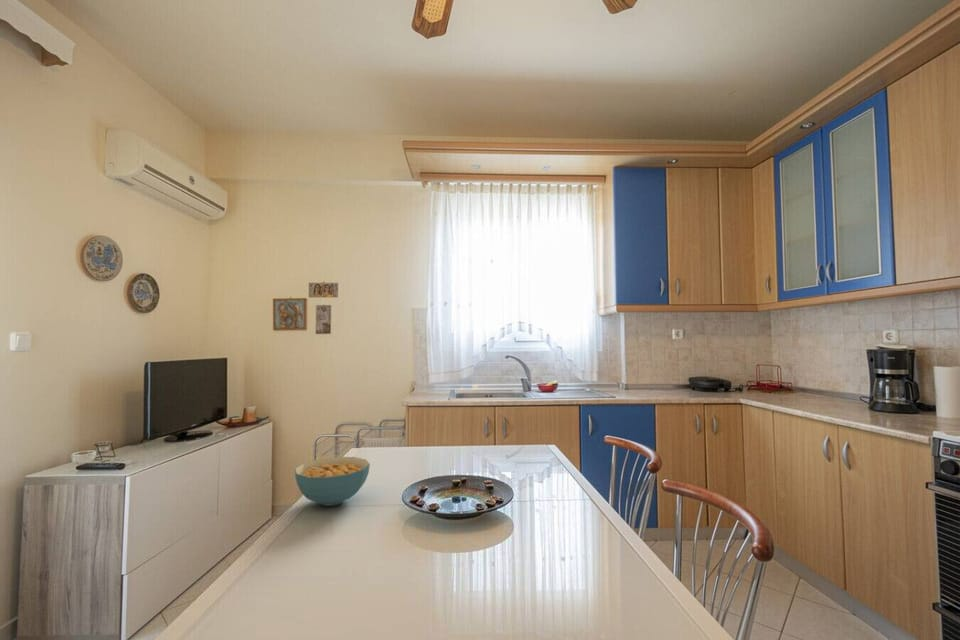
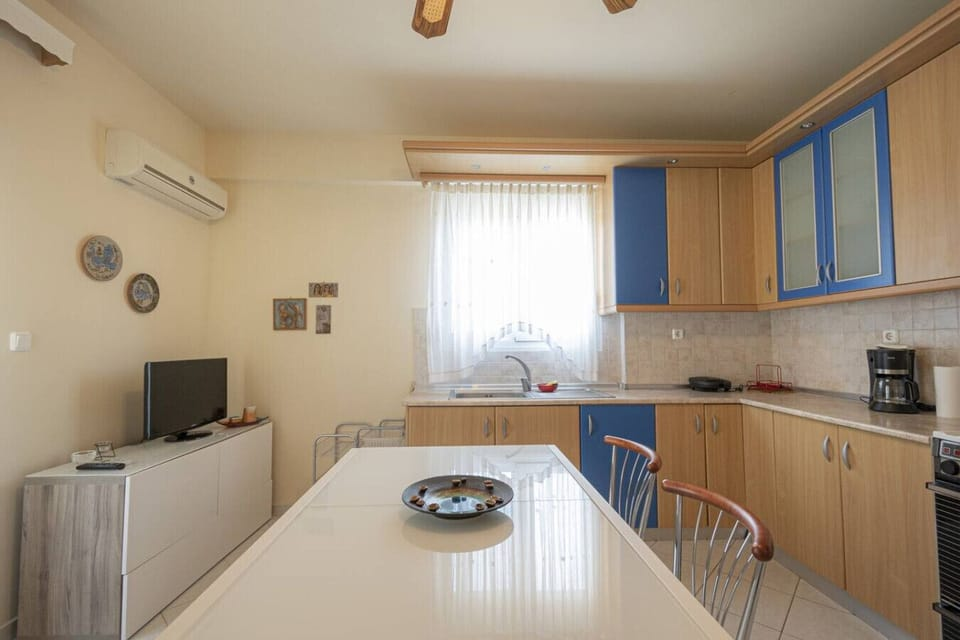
- cereal bowl [293,456,371,507]
